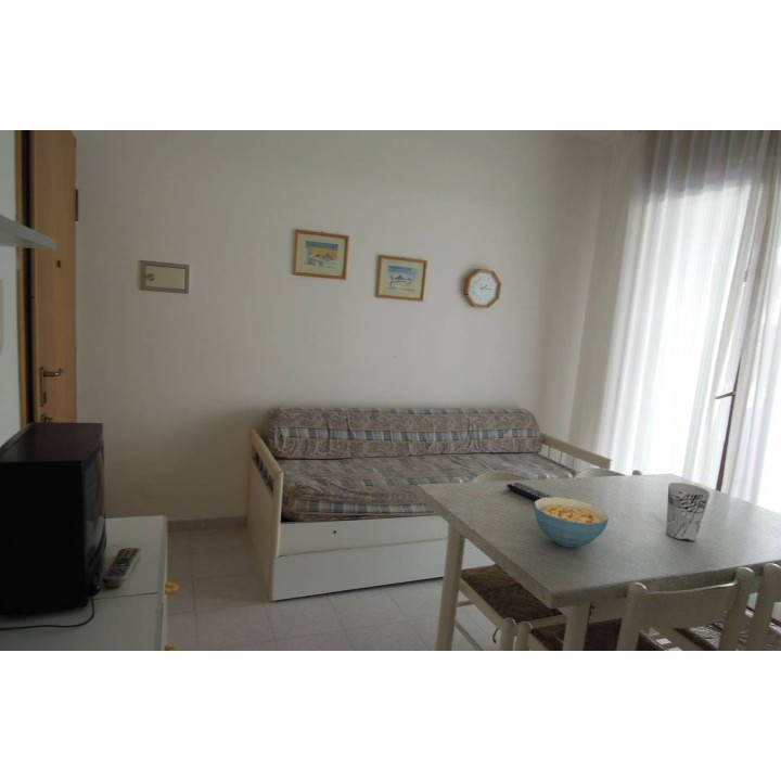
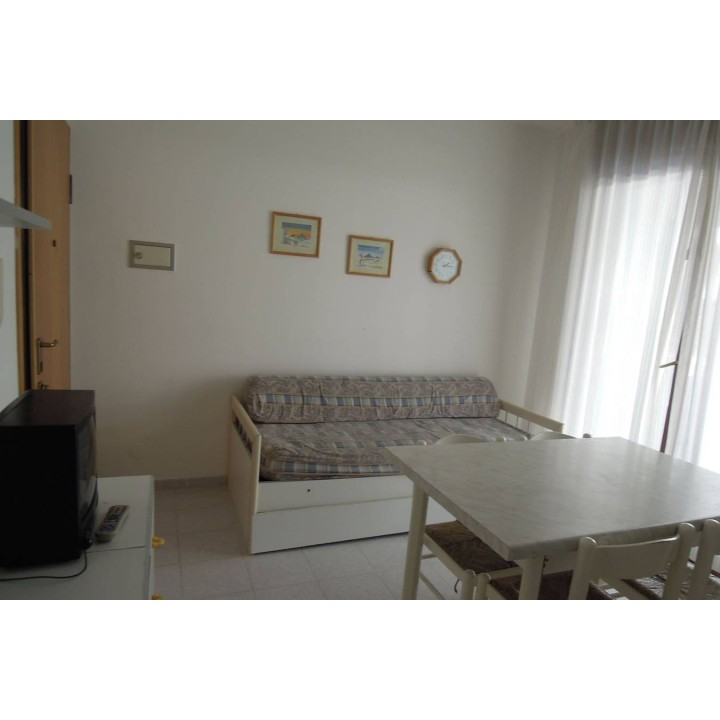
- cup [665,482,712,542]
- cereal bowl [533,496,610,548]
- remote control [505,482,553,501]
